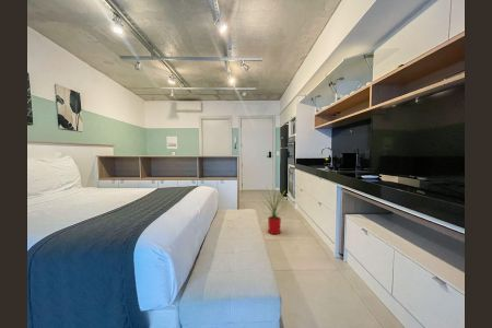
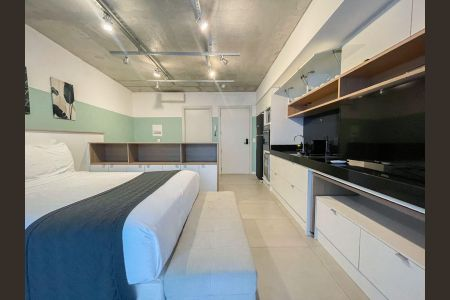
- house plant [258,186,292,235]
